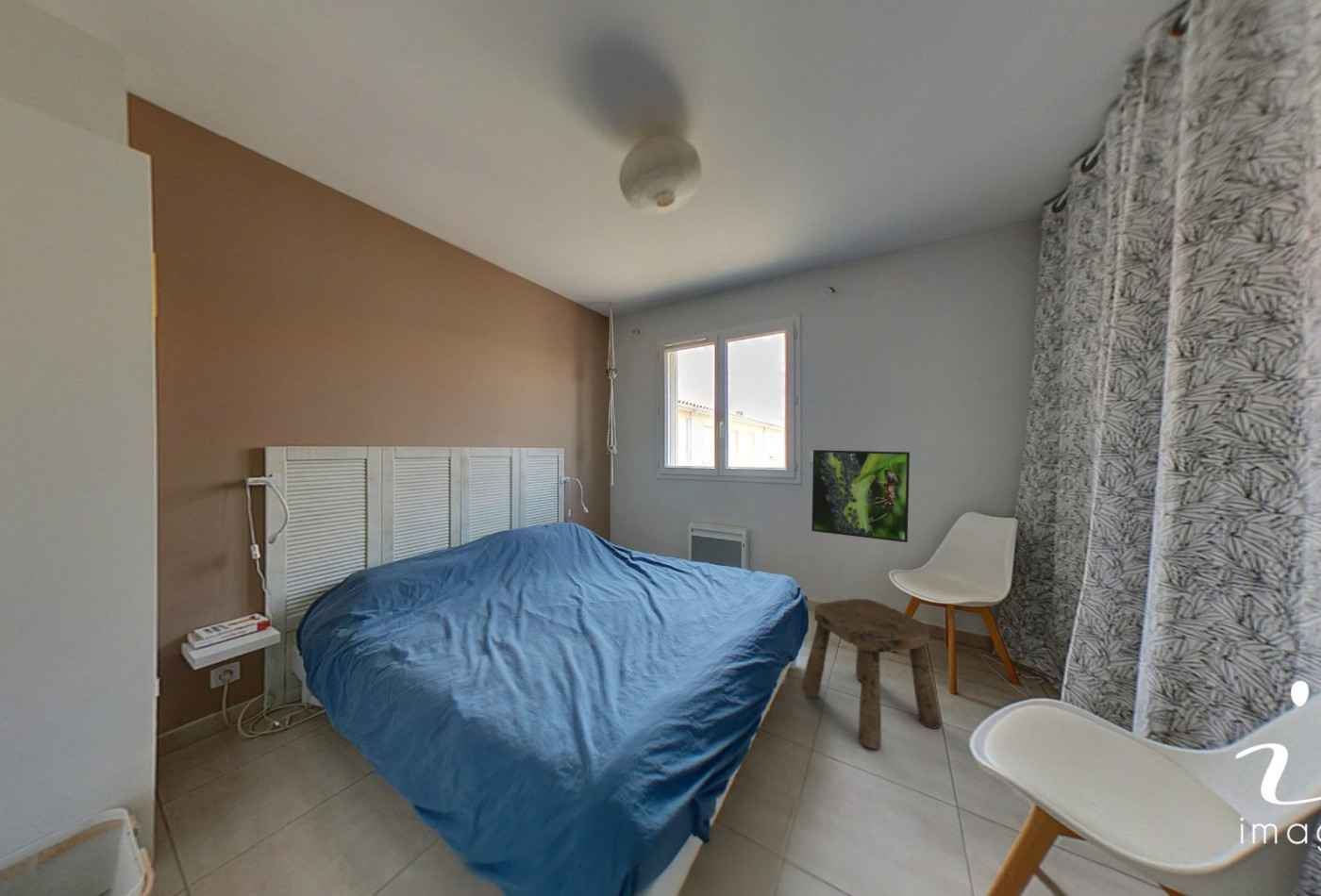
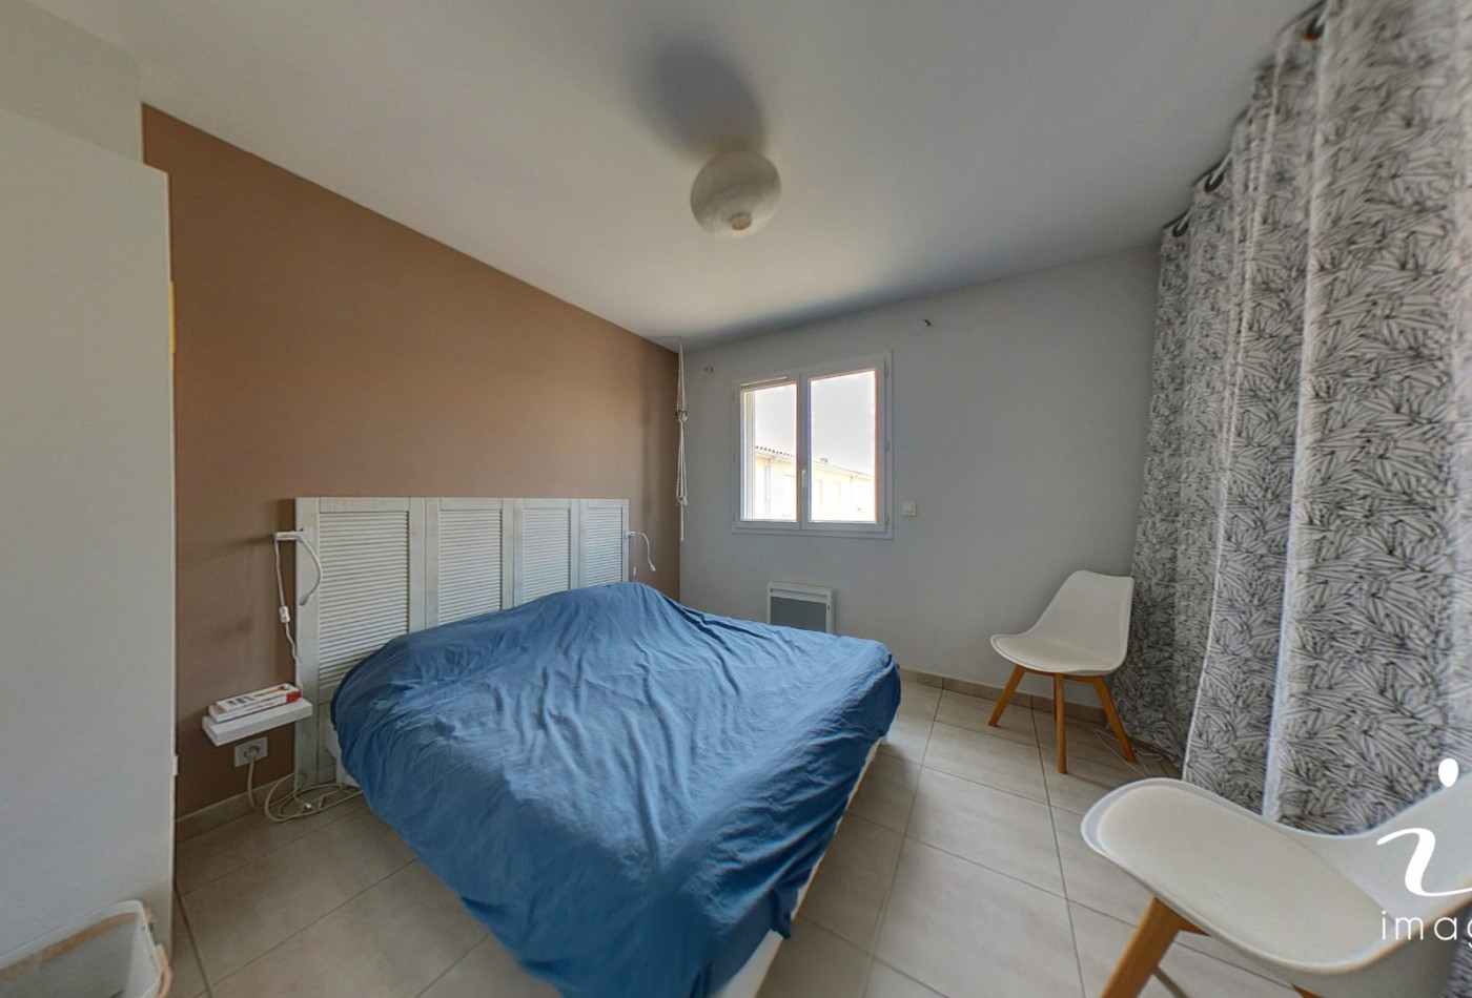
- stool [801,598,943,750]
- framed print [811,449,911,543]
